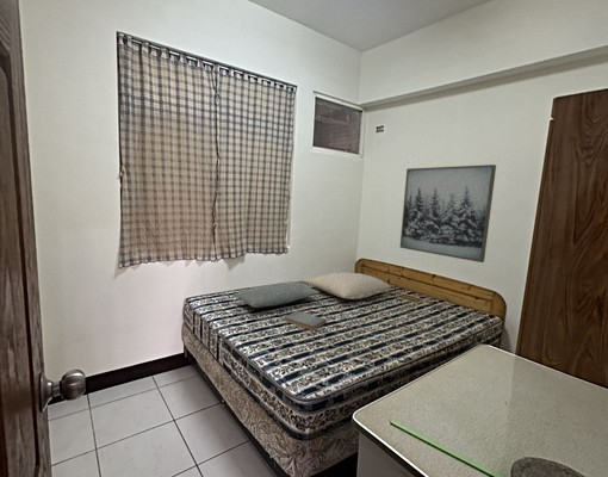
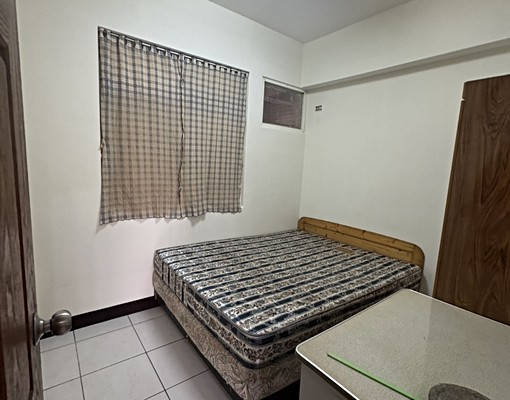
- wall art [399,163,497,264]
- book [284,310,327,332]
- pillow [231,280,321,309]
- pillow [302,271,391,301]
